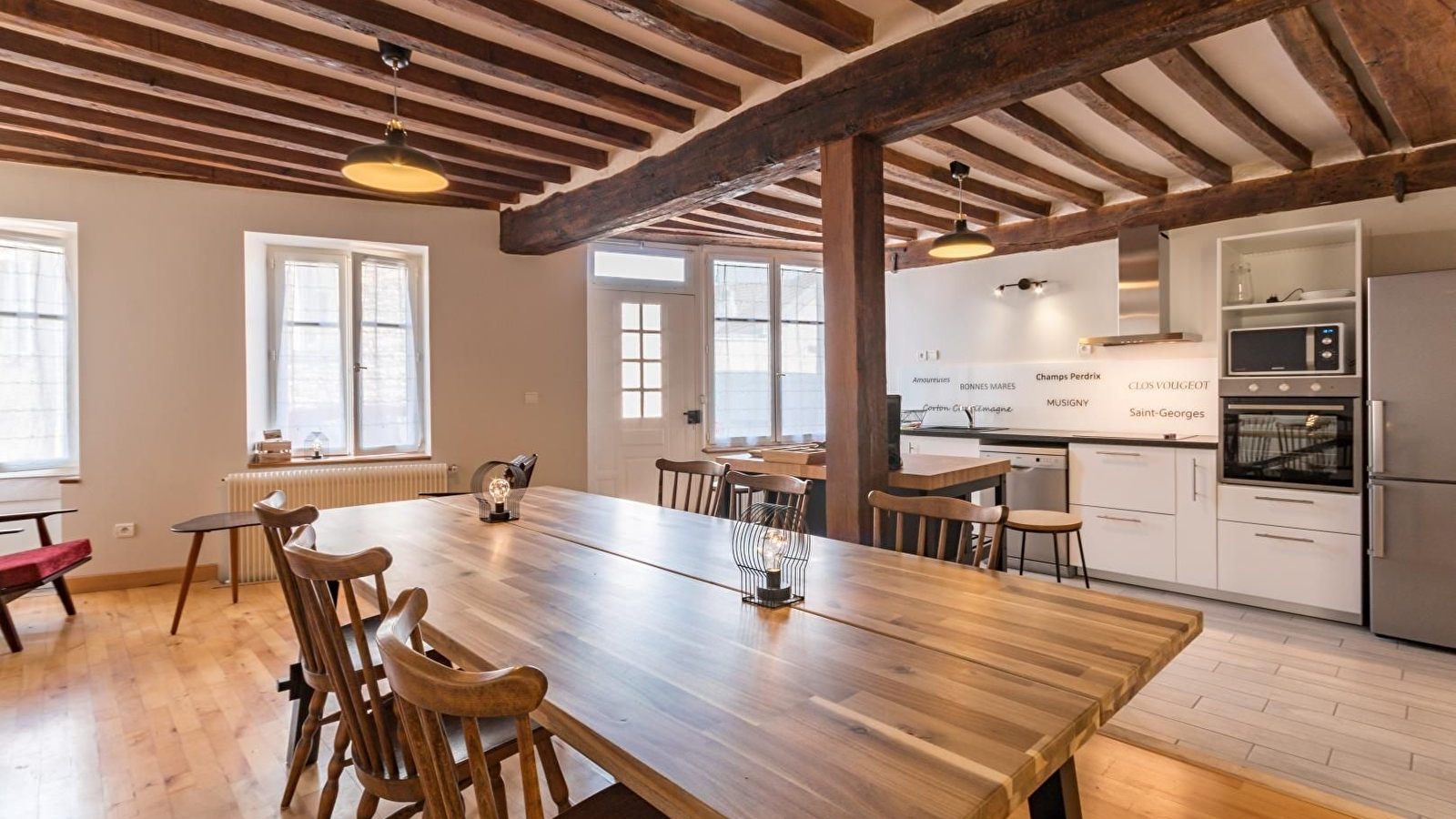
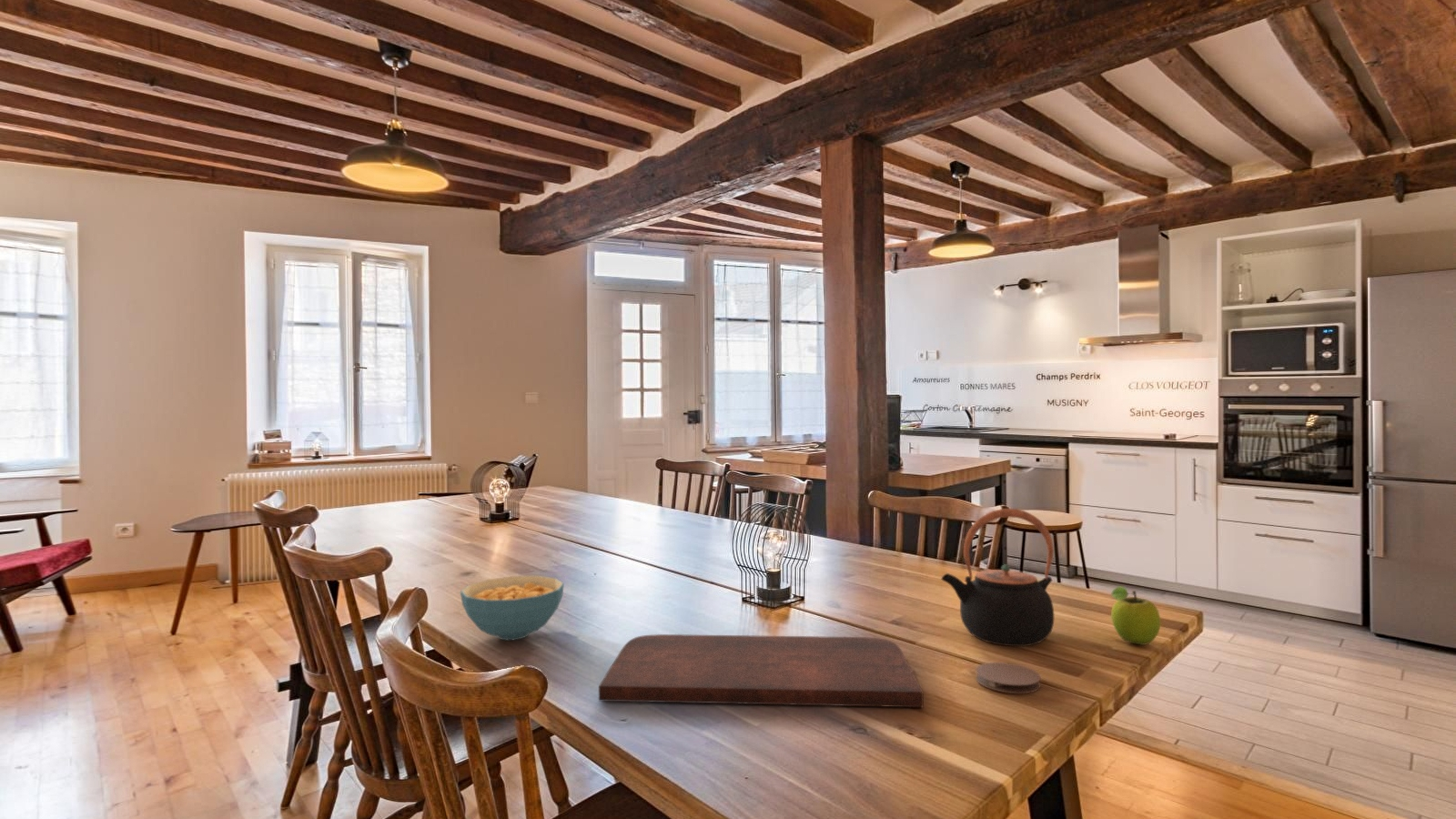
+ cutting board [598,633,925,708]
+ coaster [975,662,1042,694]
+ teapot [940,508,1055,647]
+ cereal bowl [460,575,565,641]
+ fruit [1110,585,1161,646]
